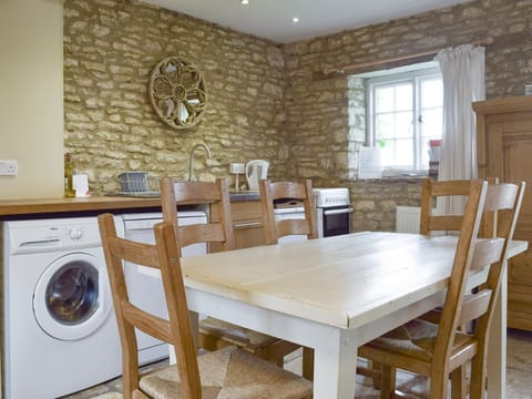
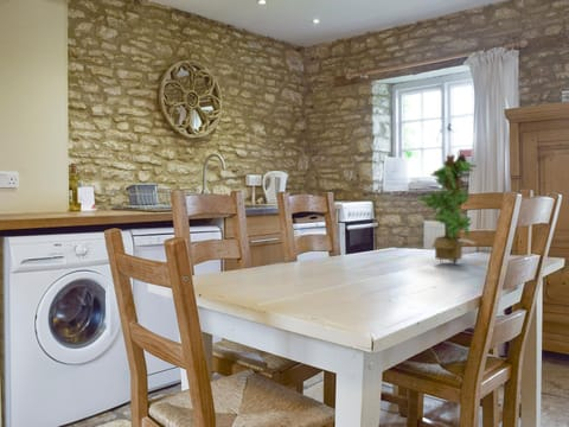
+ flower bouquet [417,153,479,266]
